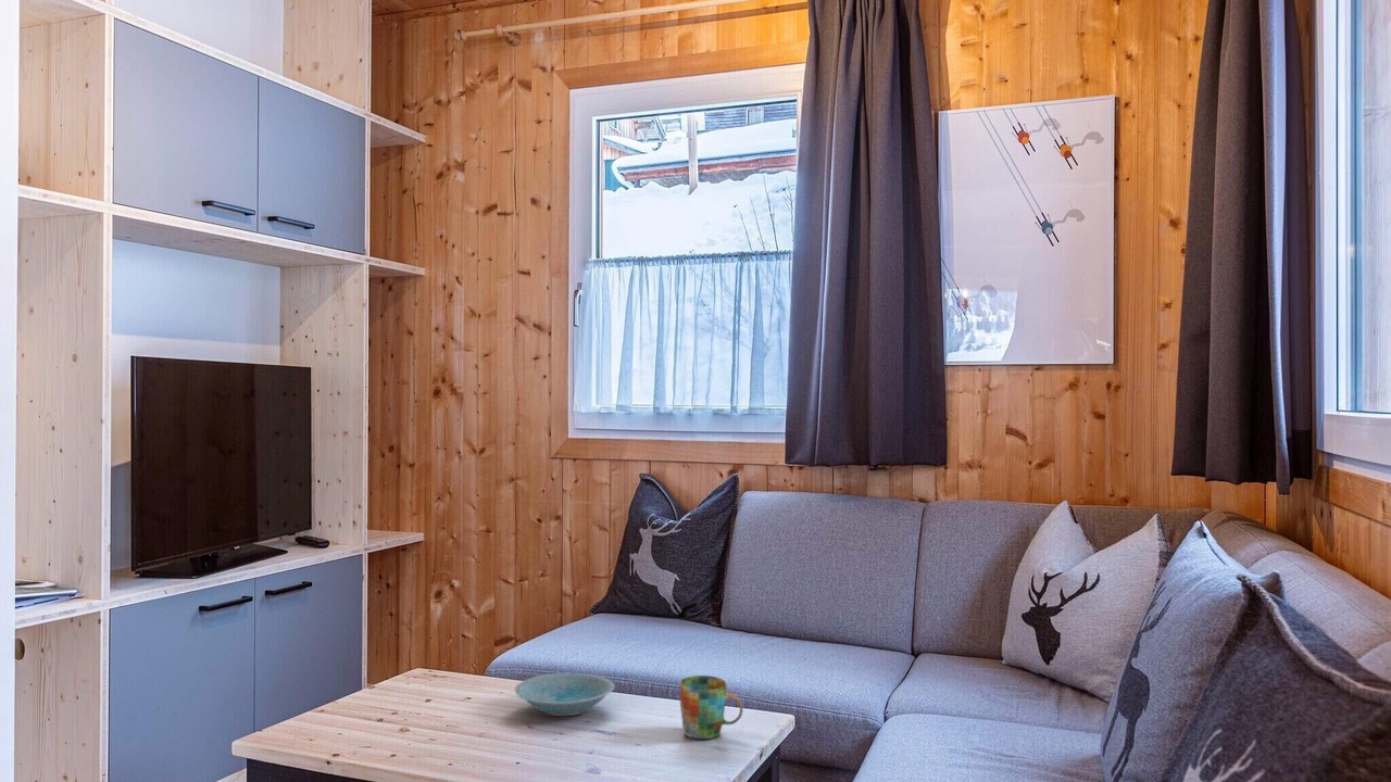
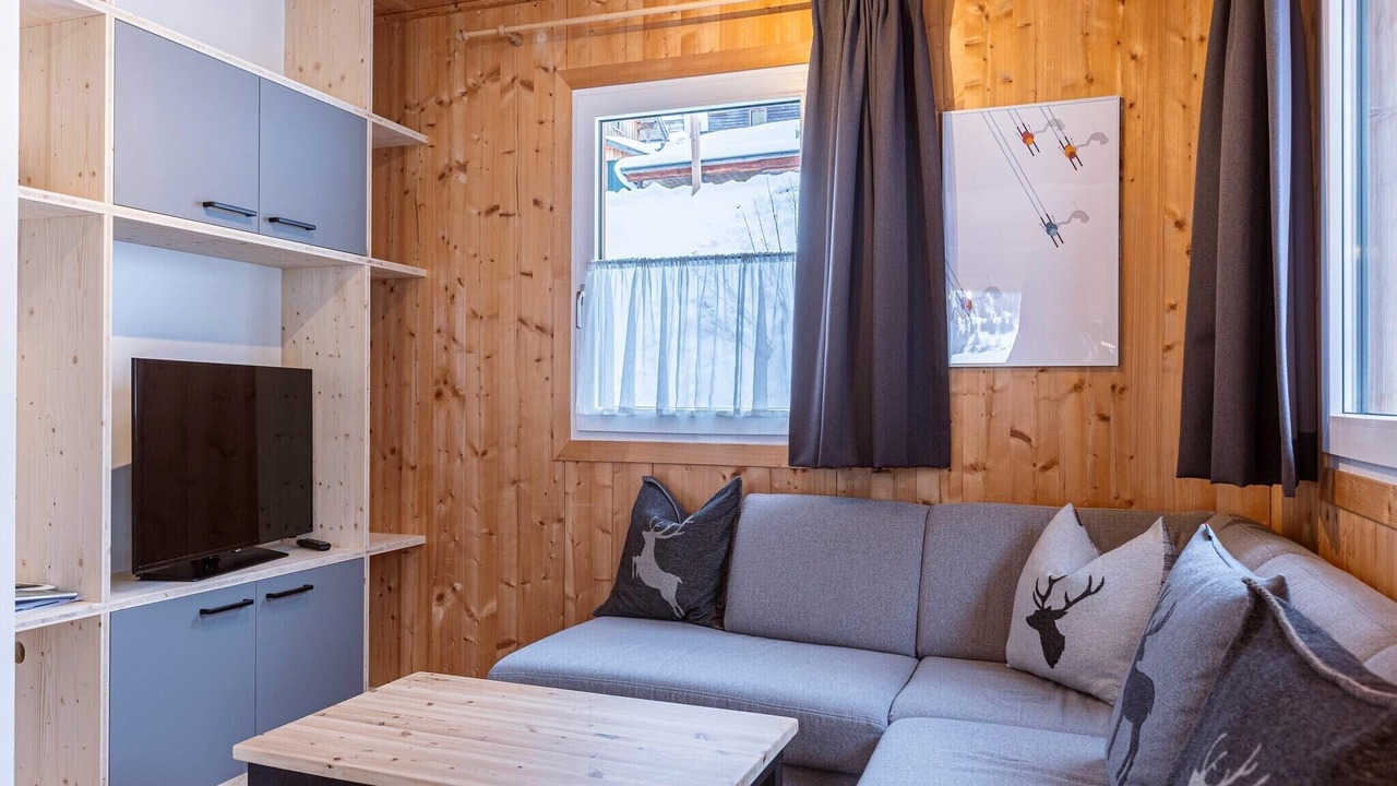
- bowl [513,672,615,717]
- mug [679,674,744,740]
